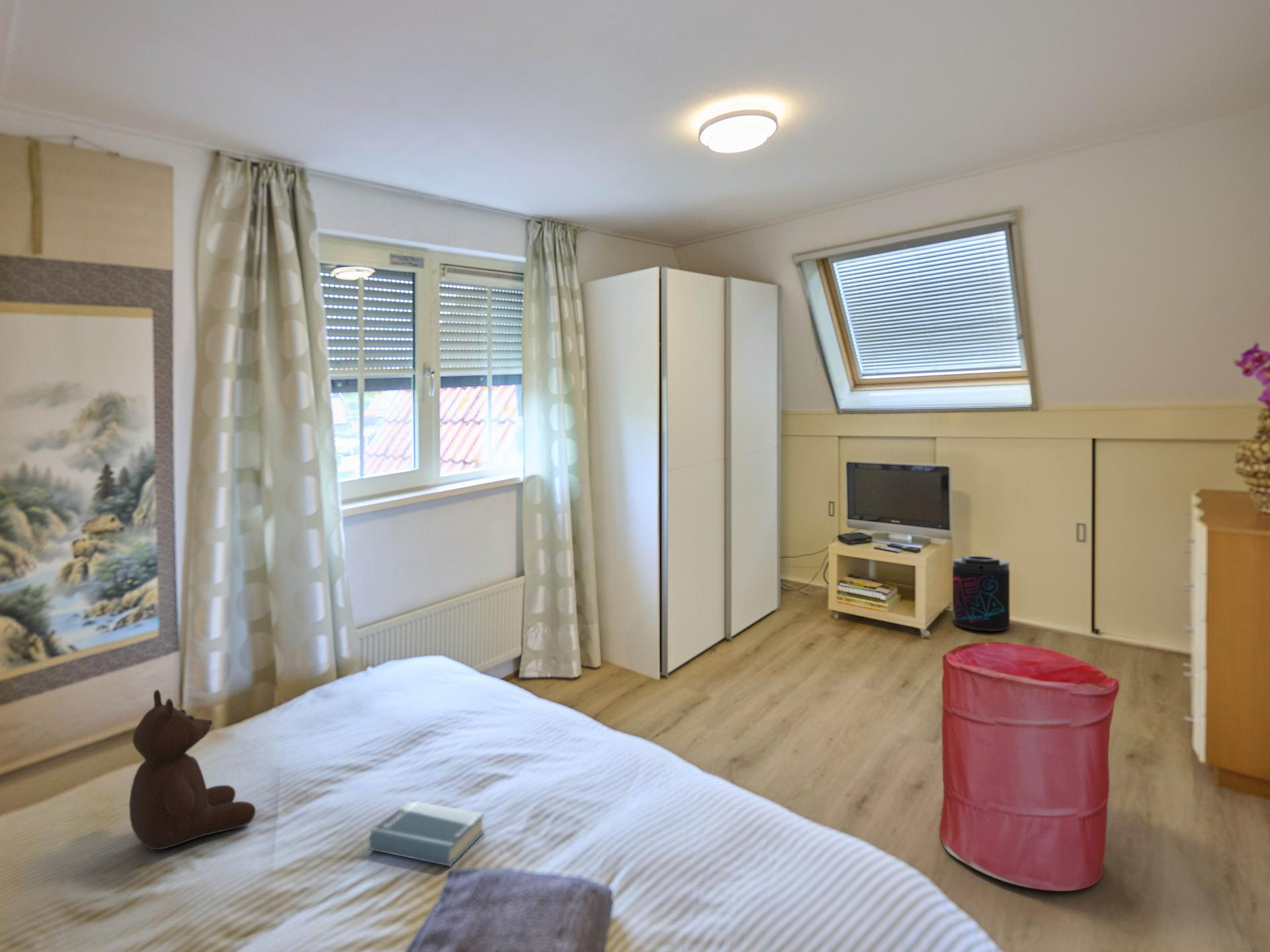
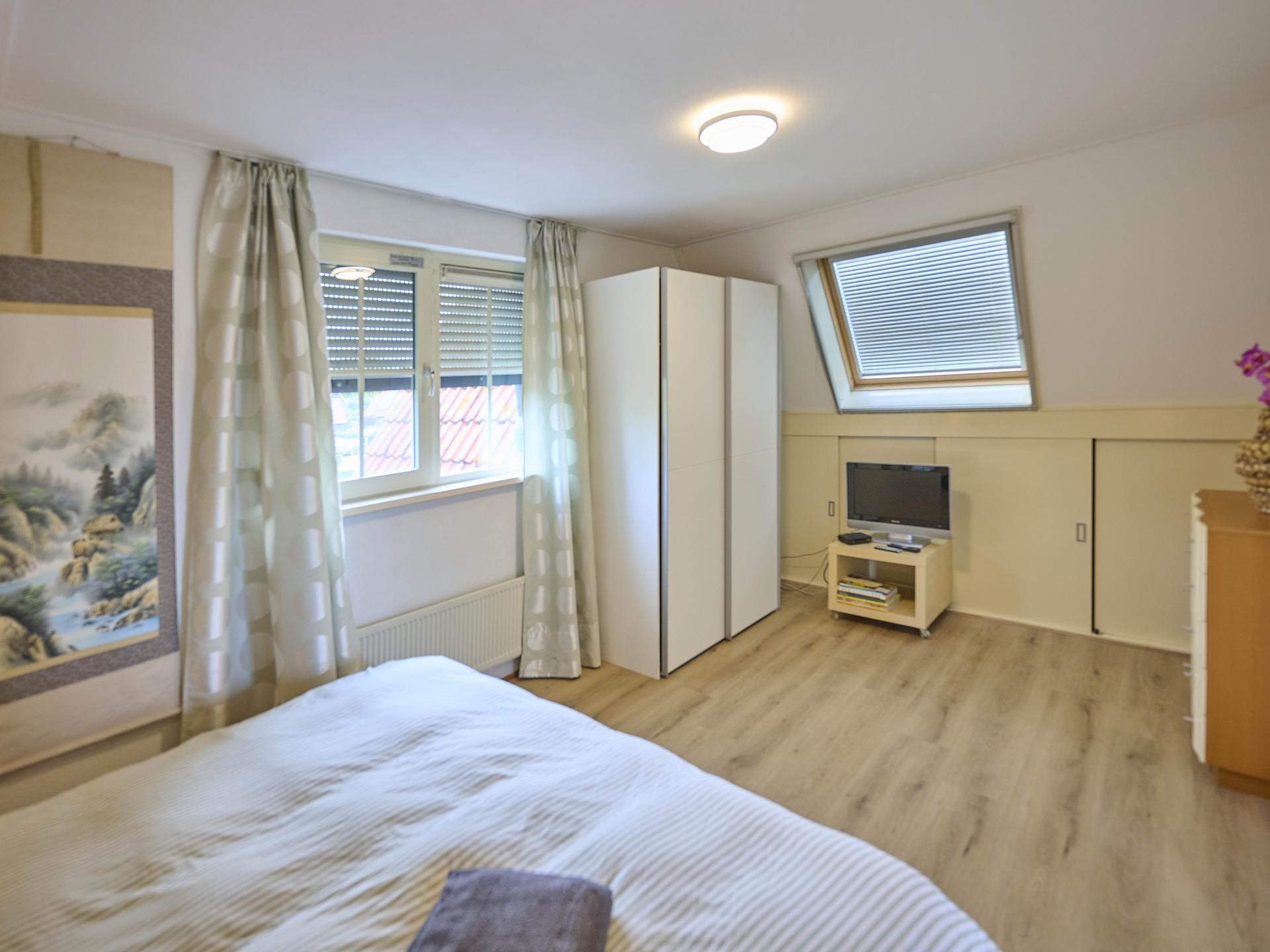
- hardback book [368,800,485,867]
- teddy bear [128,689,257,850]
- supplement container [952,555,1011,632]
- laundry hamper [939,641,1120,892]
